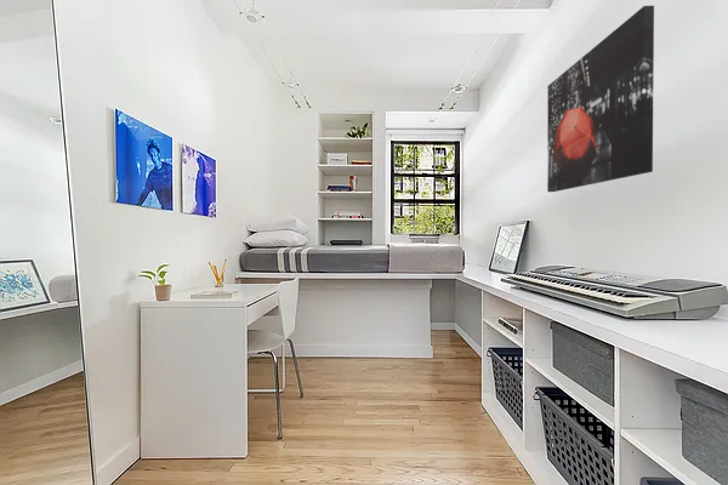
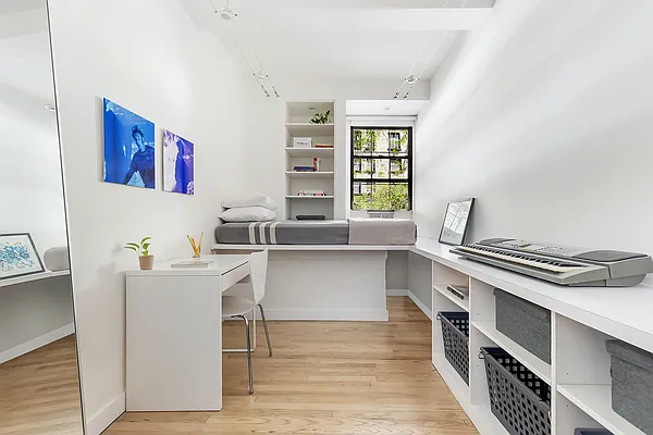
- wall art [546,5,655,193]
